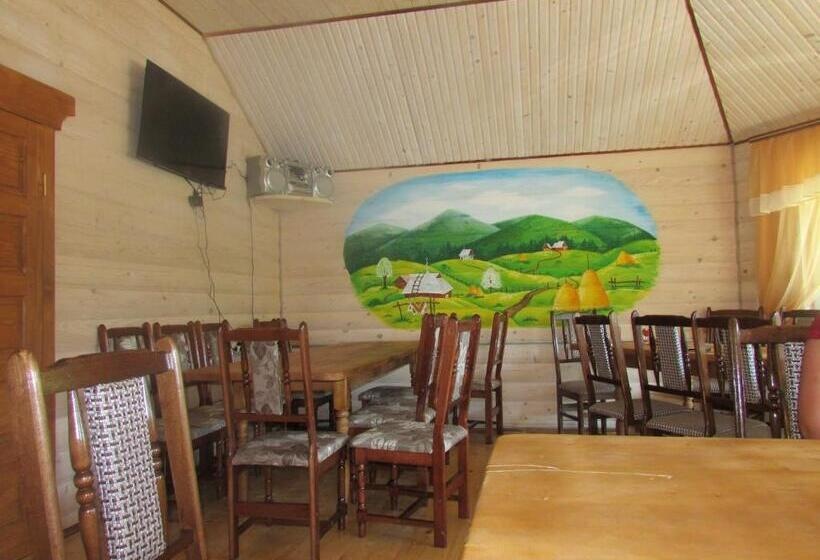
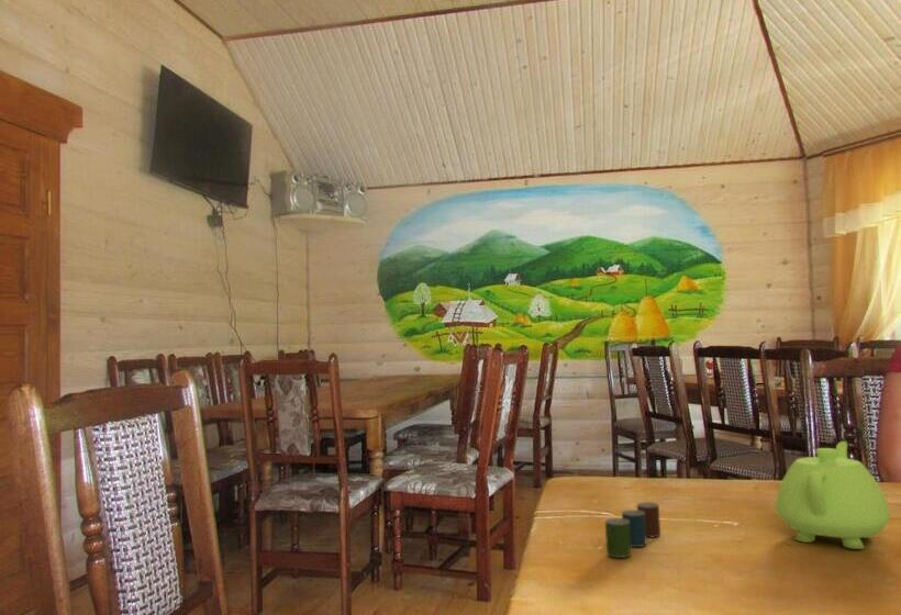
+ cup [604,501,661,559]
+ teapot [775,440,891,550]
